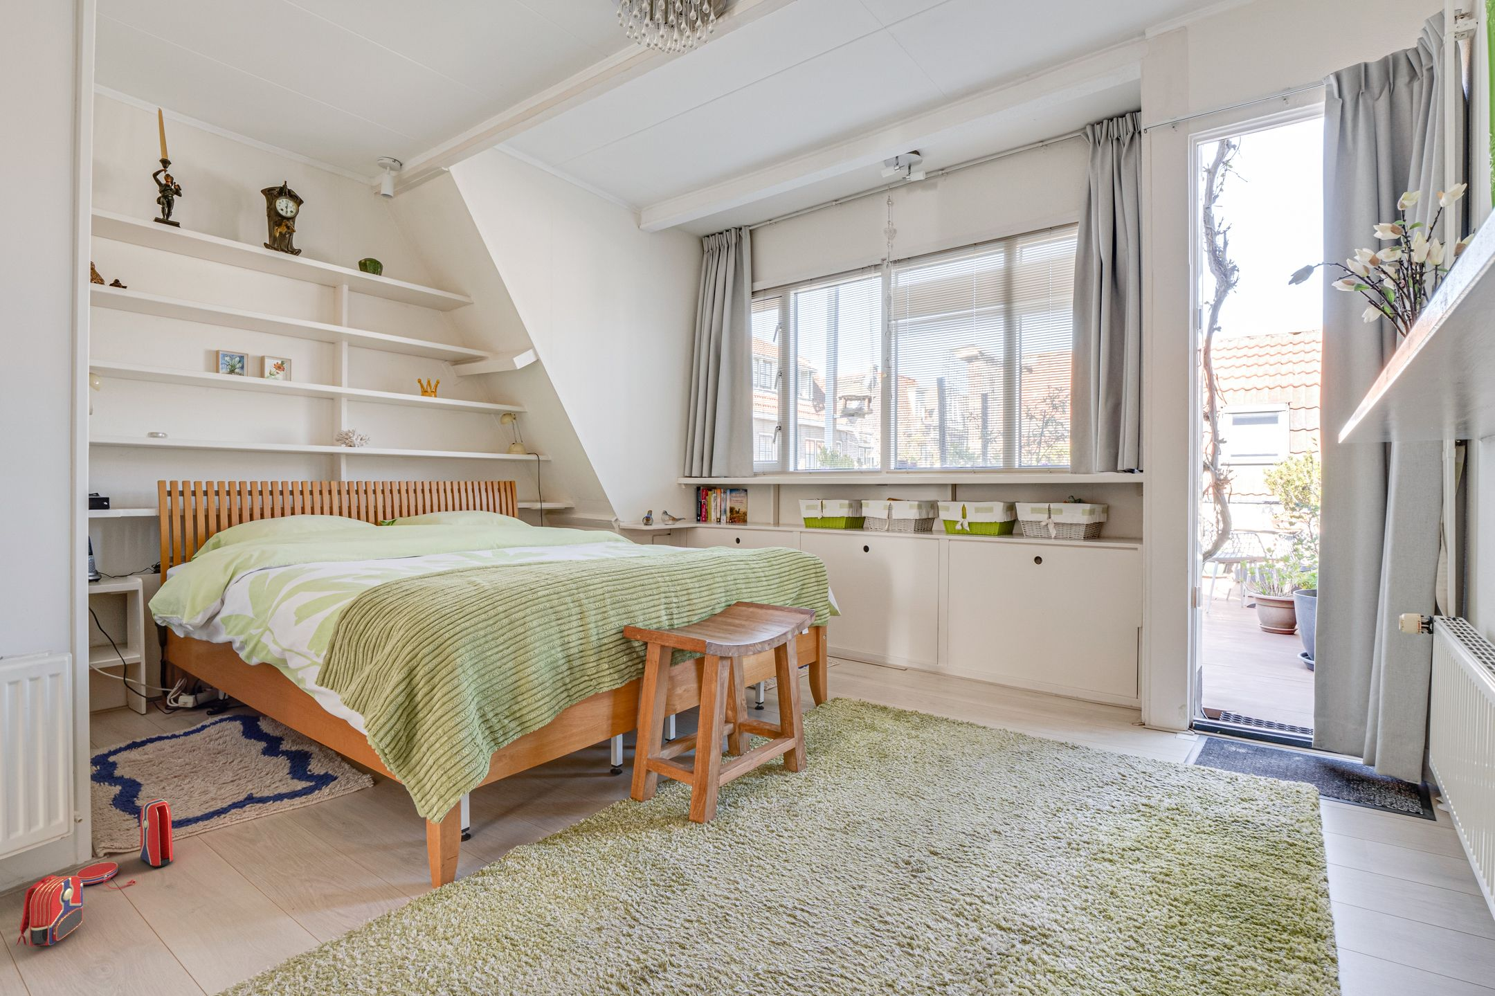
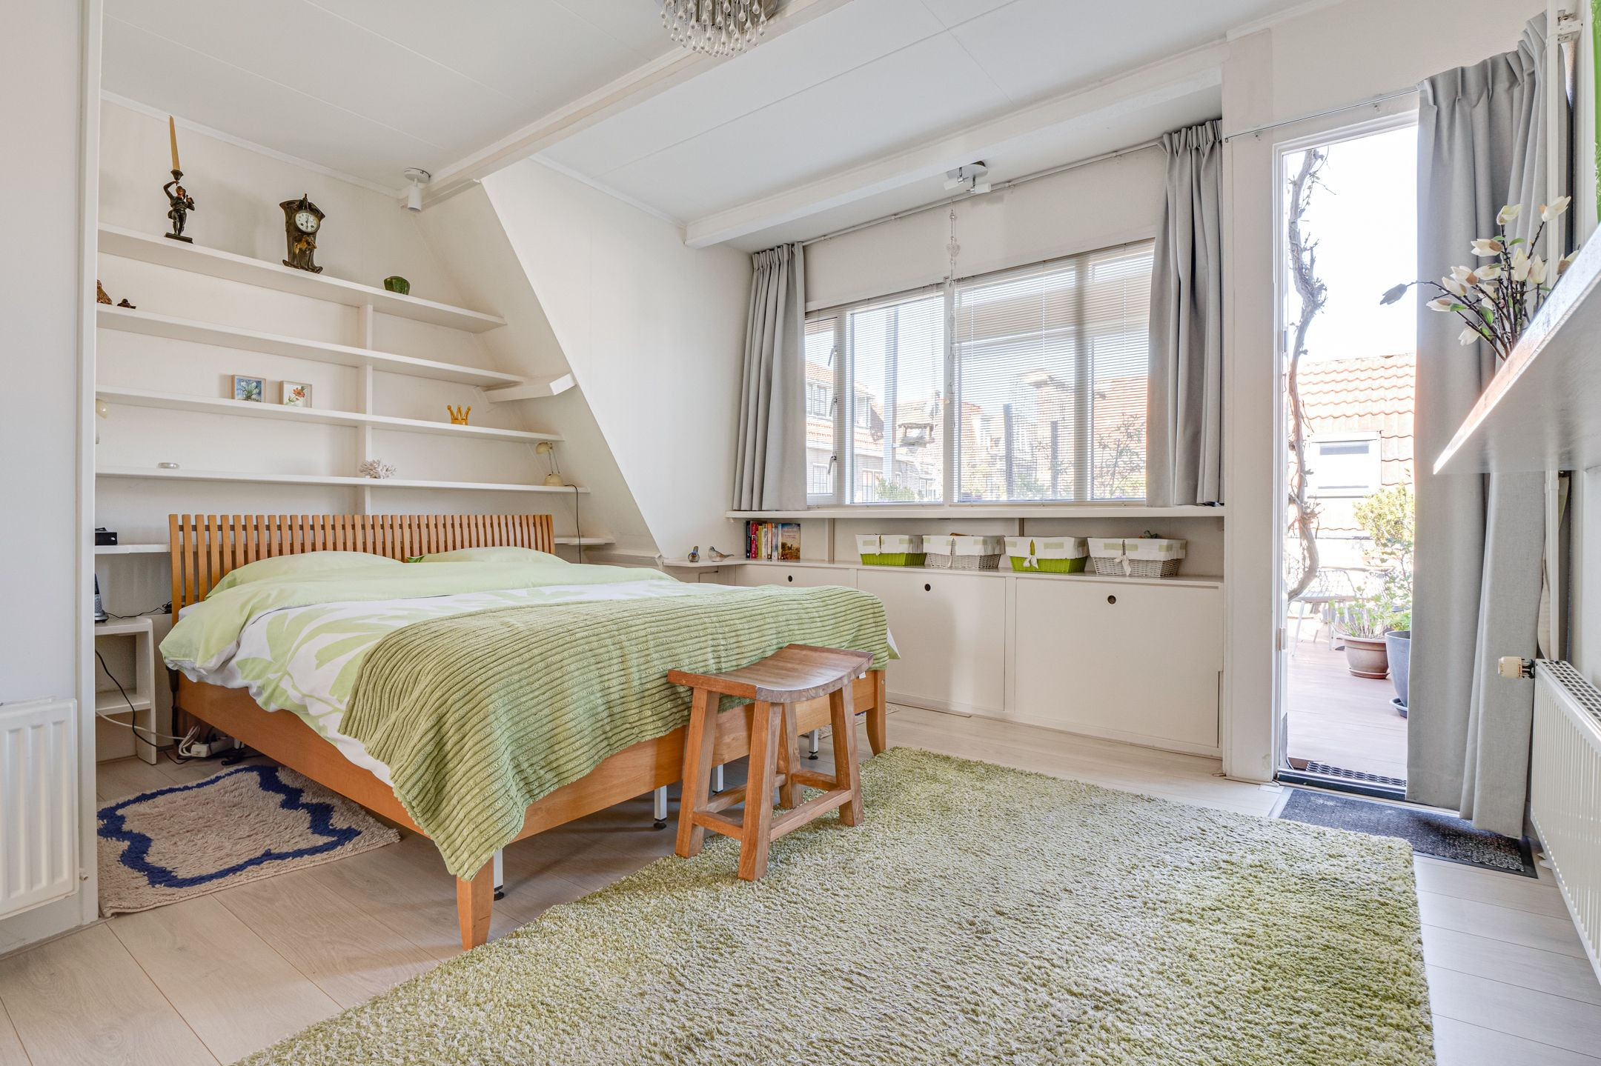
- backpack [16,798,173,947]
